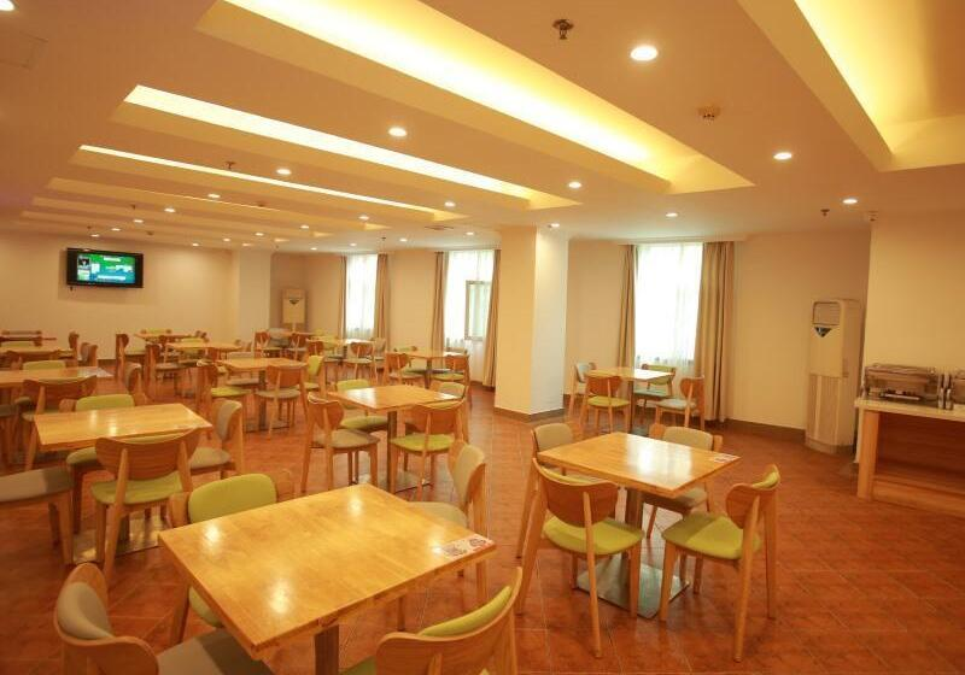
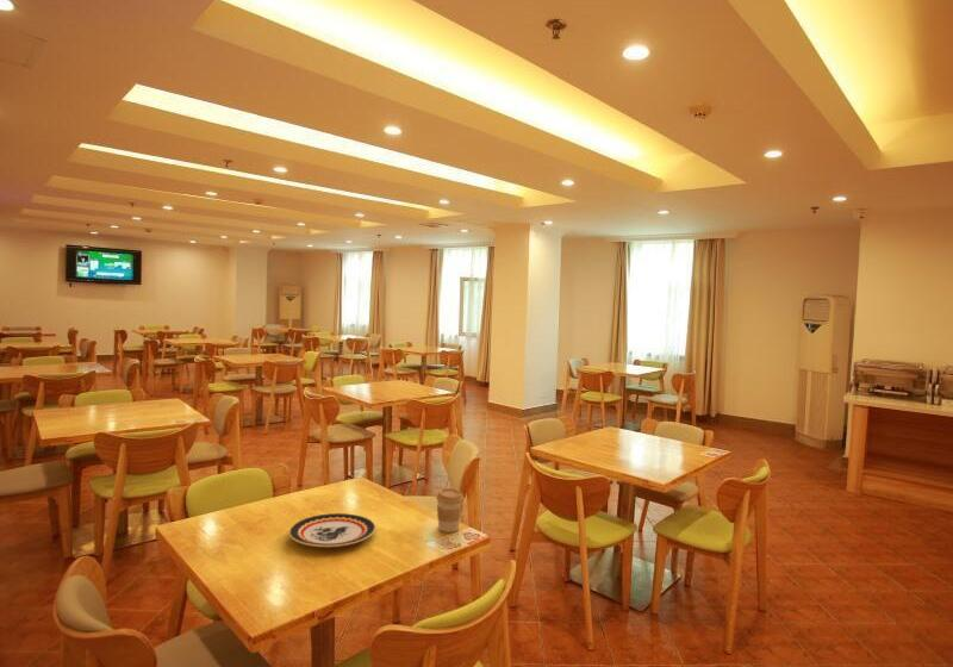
+ coffee cup [435,487,465,534]
+ plate [288,512,376,548]
